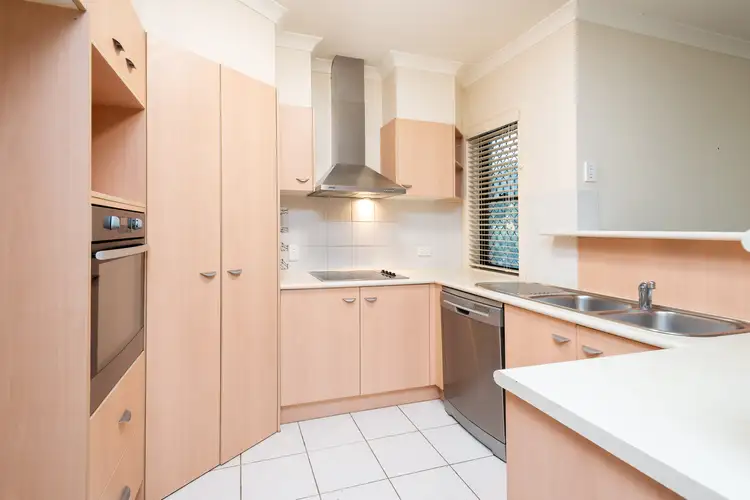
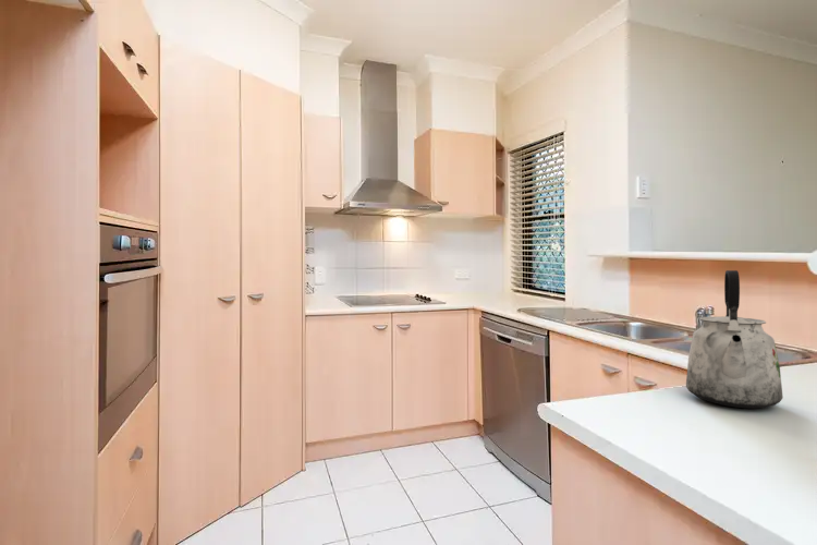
+ kettle [685,269,784,409]
